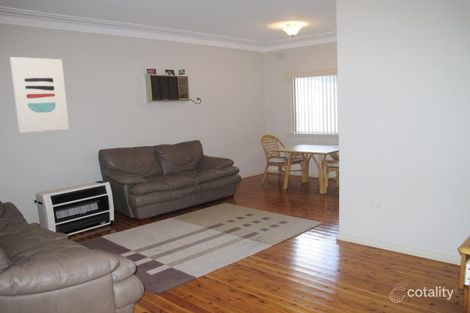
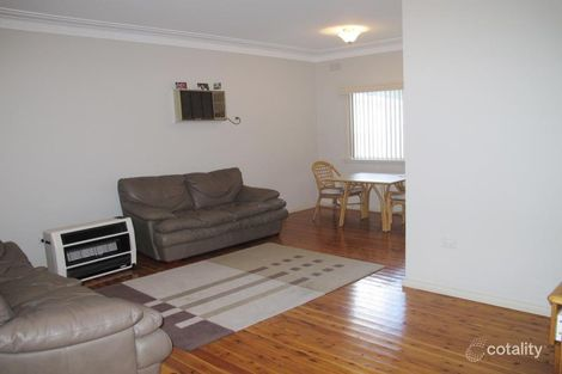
- wall art [9,56,70,134]
